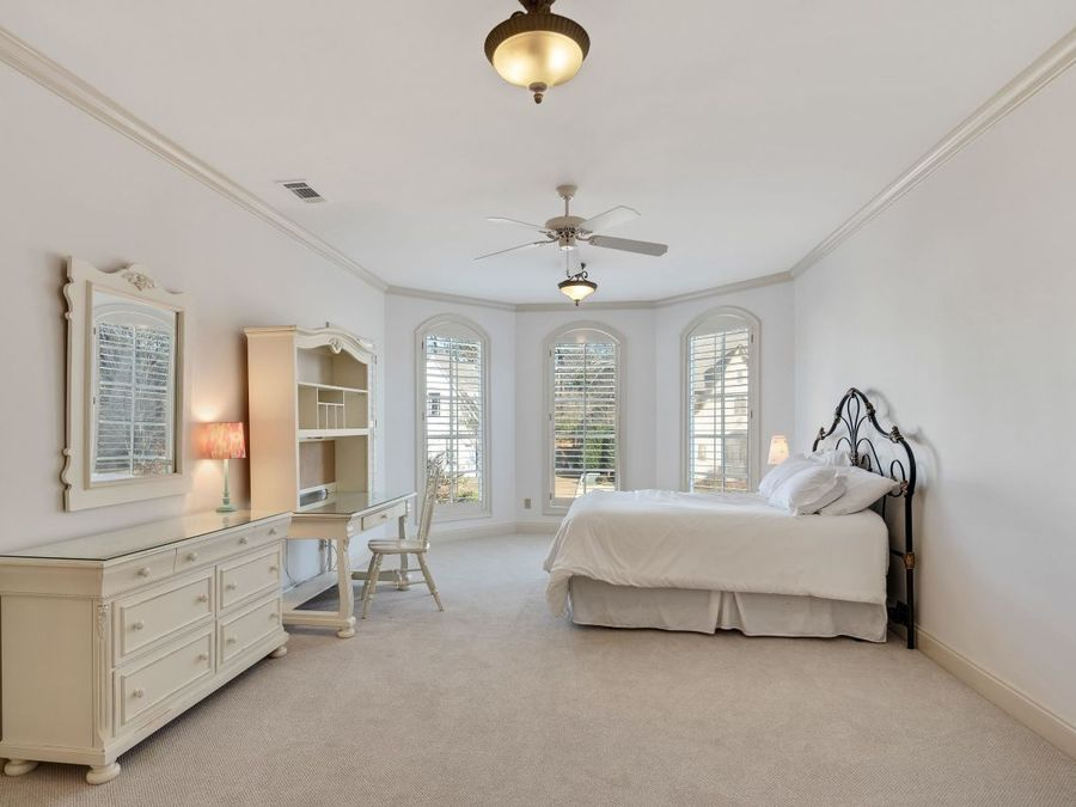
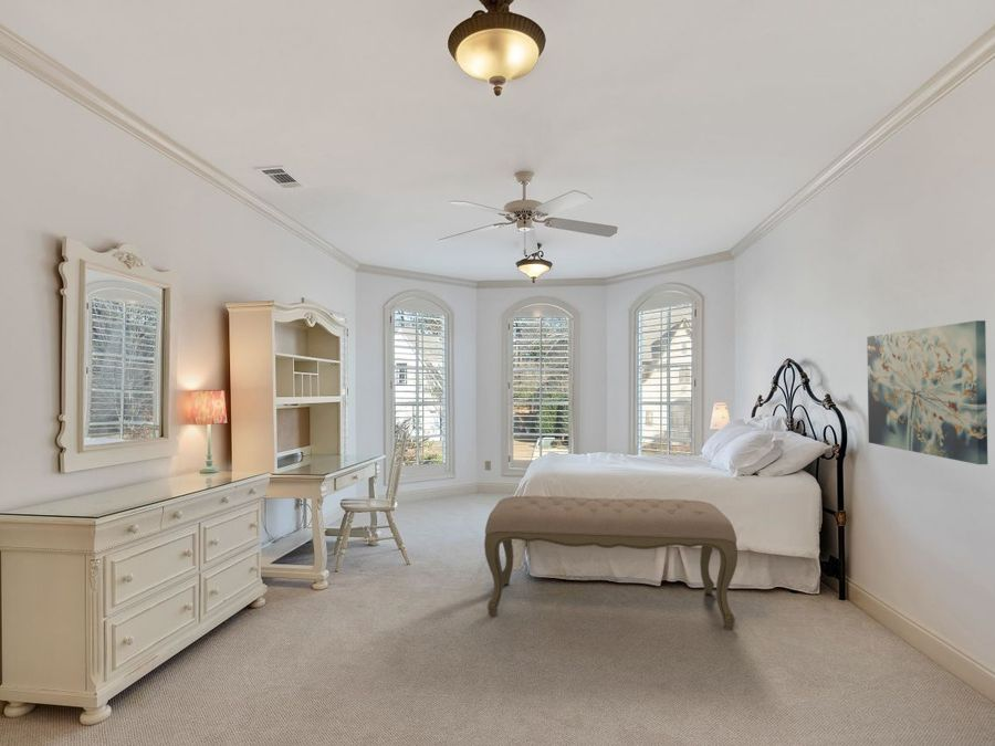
+ wall art [866,319,988,465]
+ bench [483,495,739,631]
